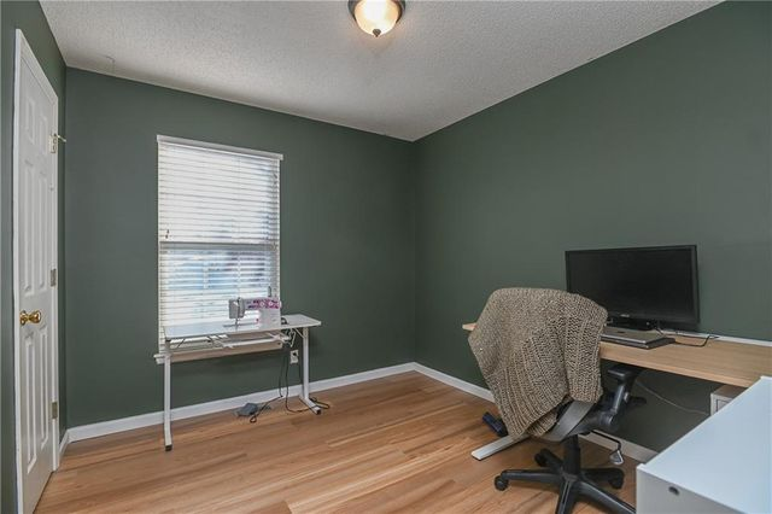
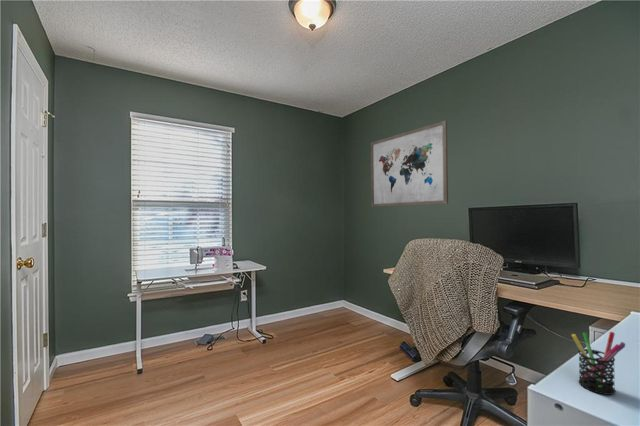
+ wall art [370,119,449,208]
+ pen holder [571,331,627,396]
